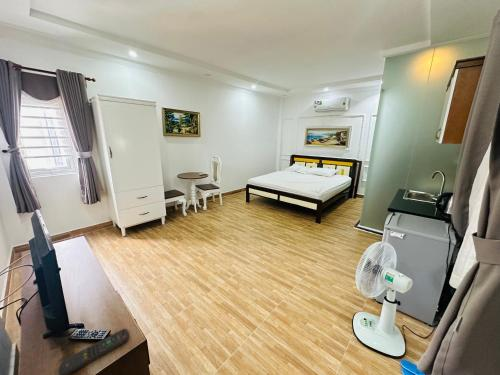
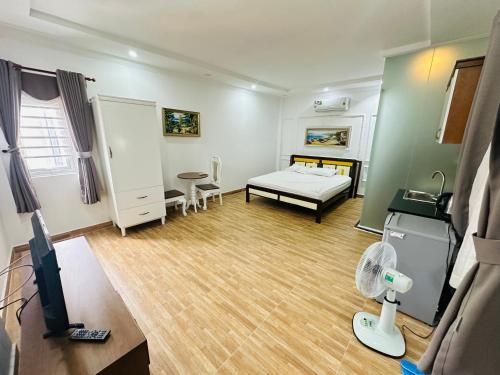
- remote control [58,328,130,375]
